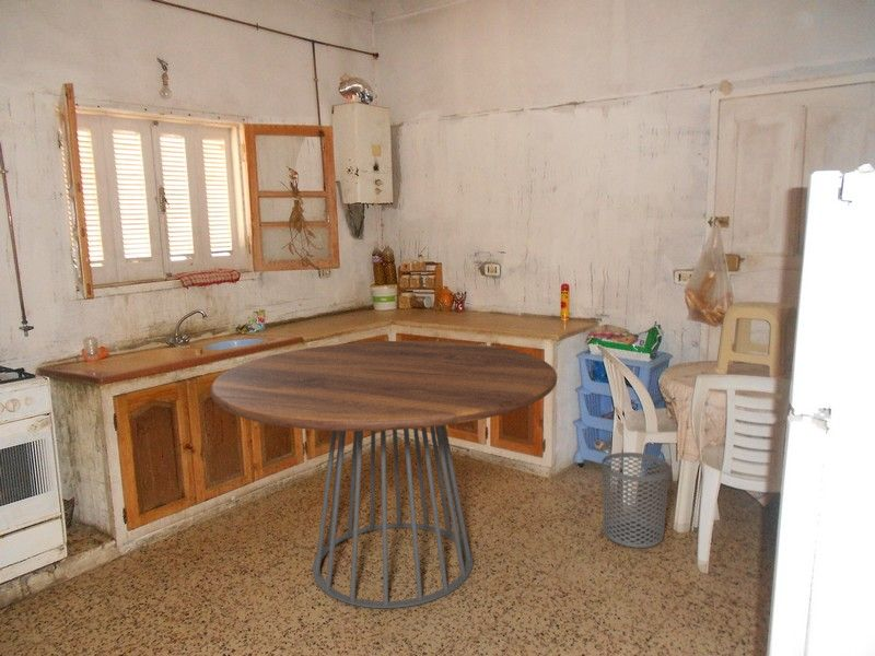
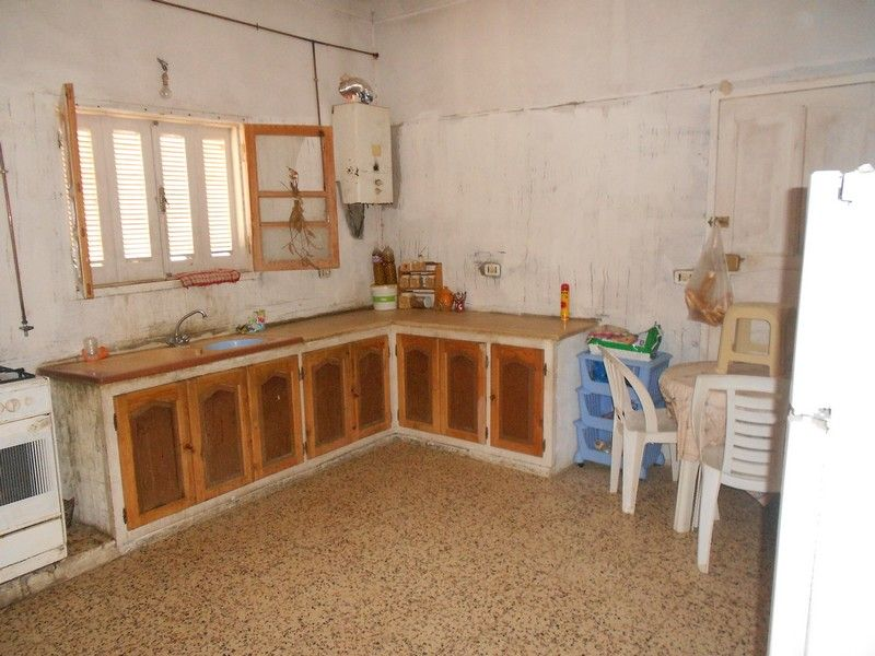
- waste bin [600,452,672,549]
- dining table [210,340,558,609]
